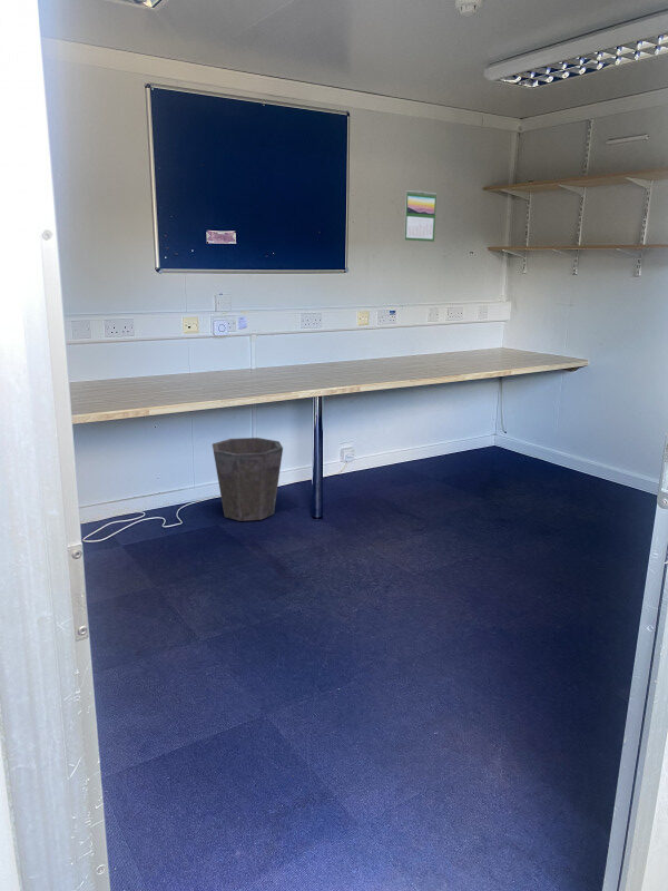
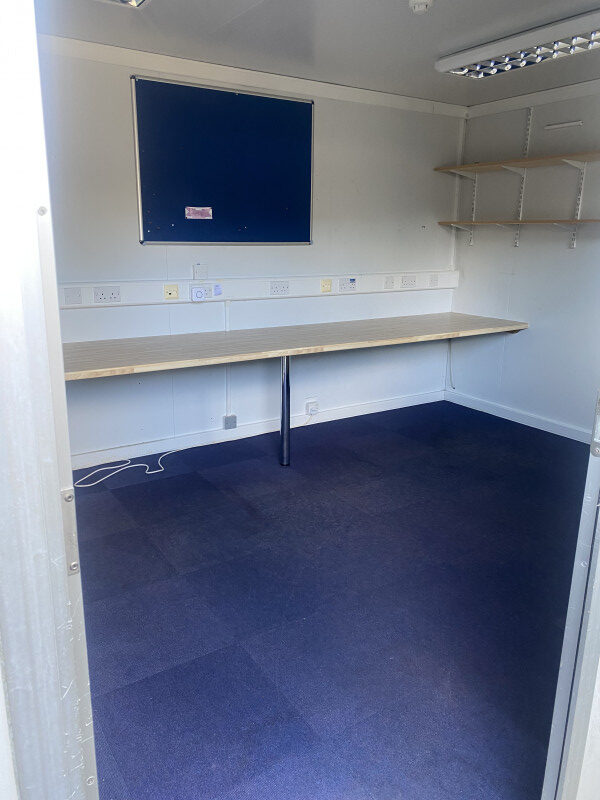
- waste bin [212,437,284,522]
- calendar [403,189,438,243]
